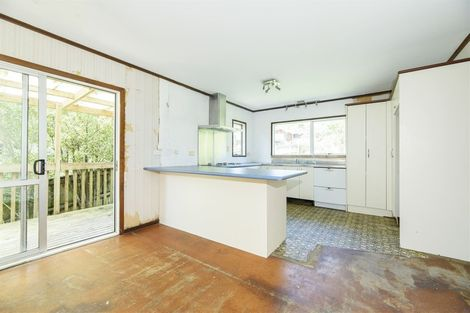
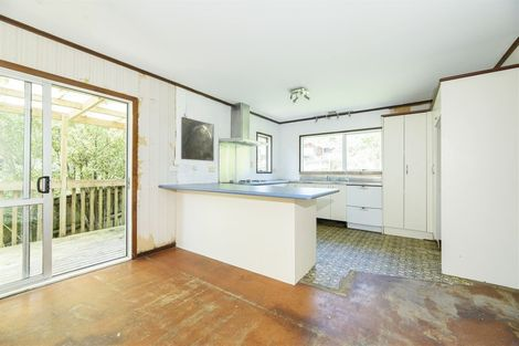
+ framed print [180,116,215,162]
